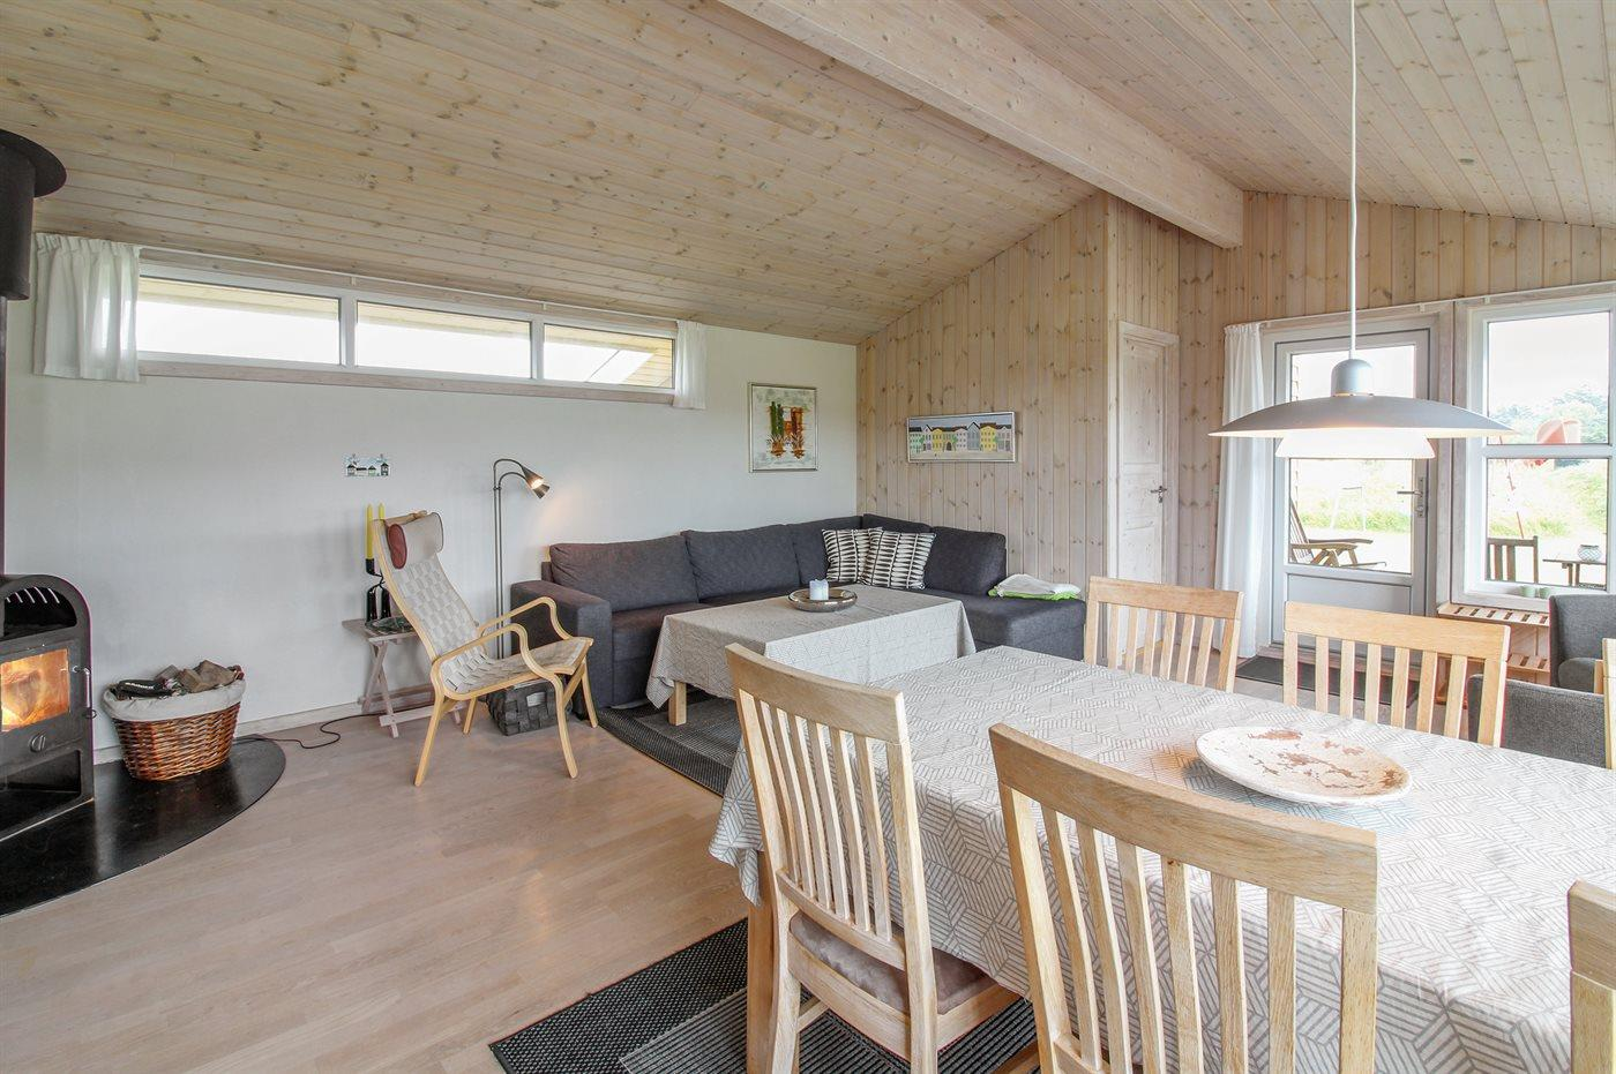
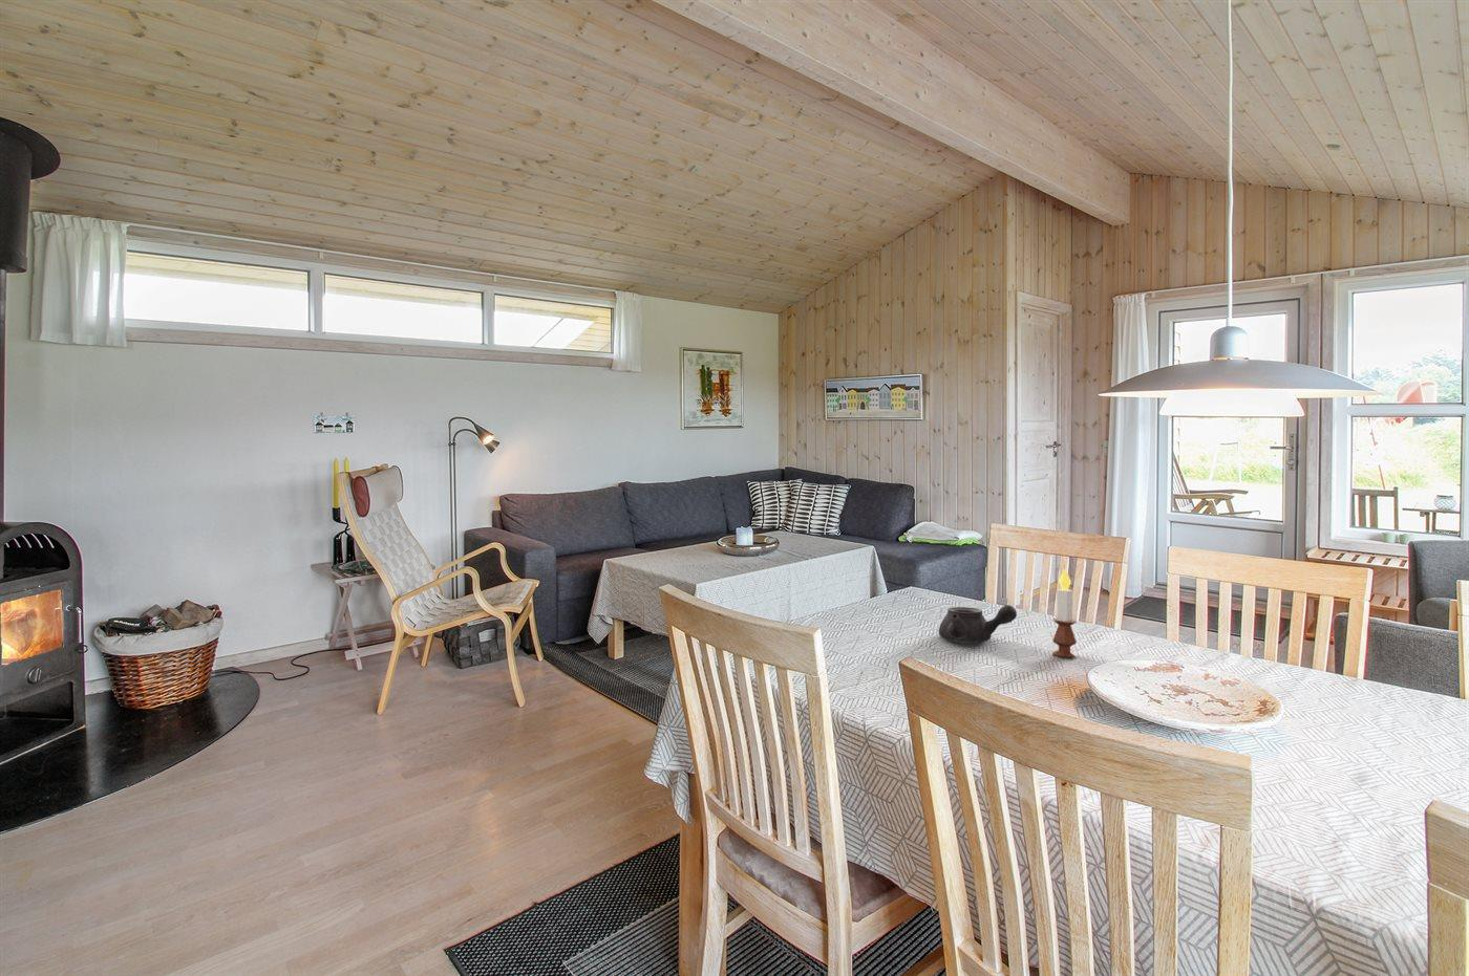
+ candle [1053,569,1078,658]
+ teapot [938,603,1018,645]
